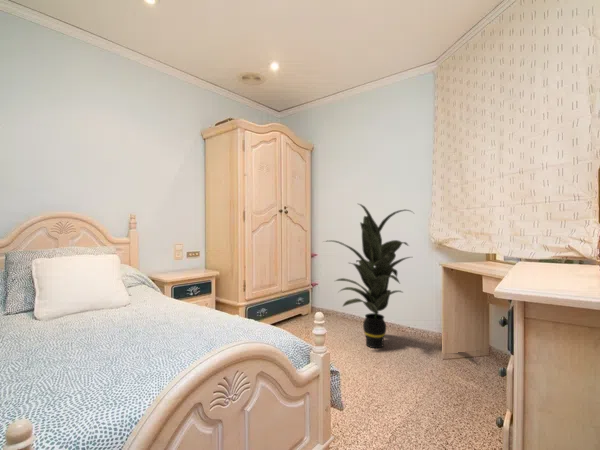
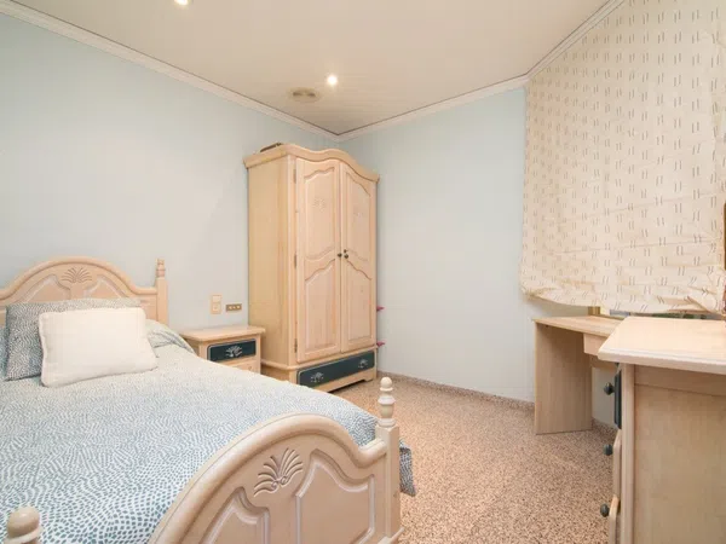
- indoor plant [323,203,414,349]
